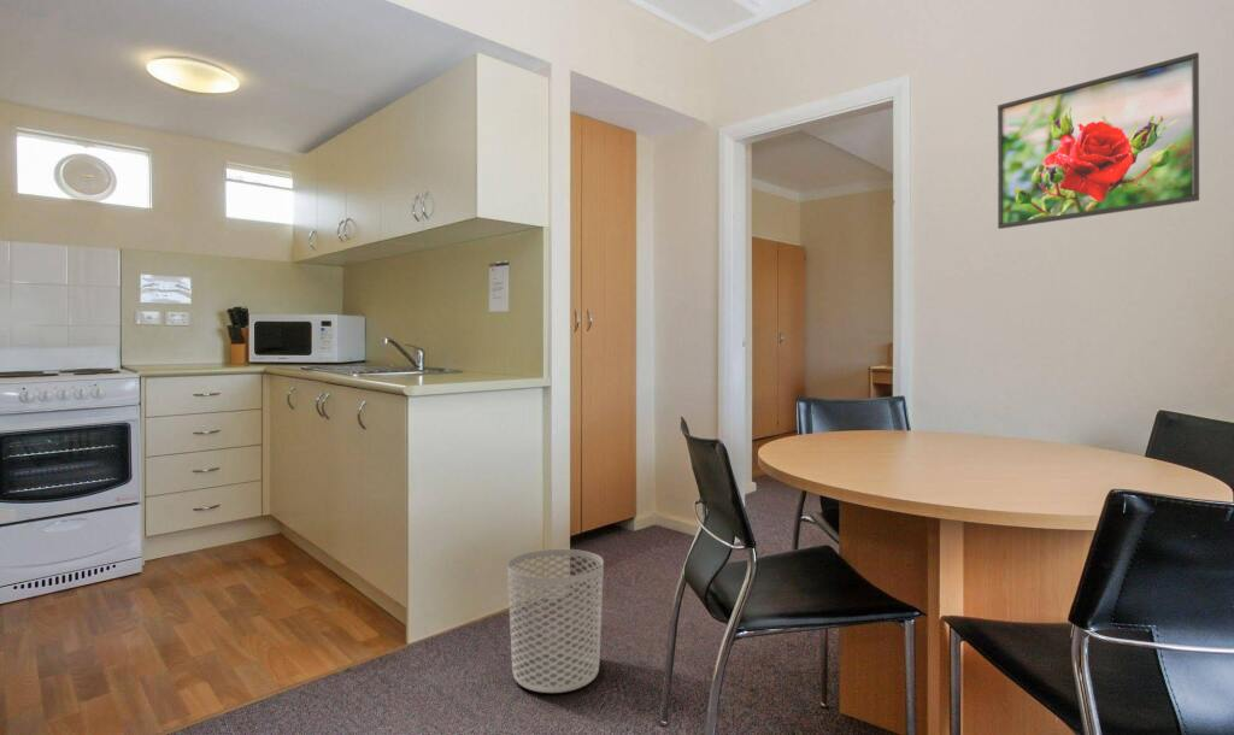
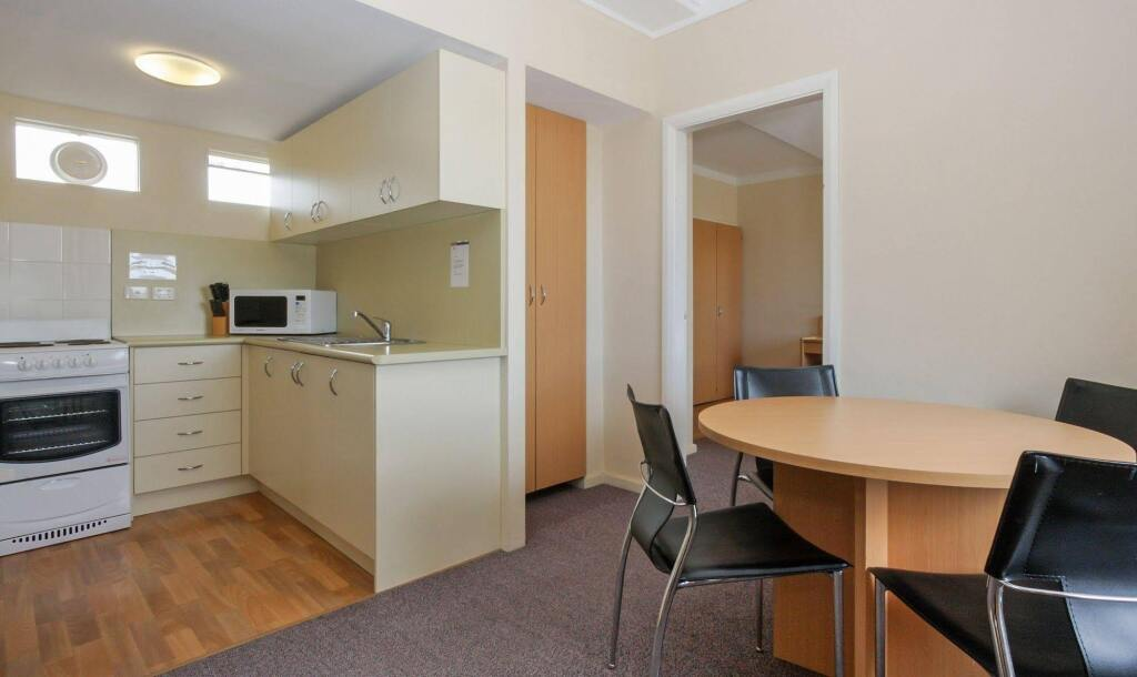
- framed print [997,52,1200,230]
- waste bin [506,548,605,694]
